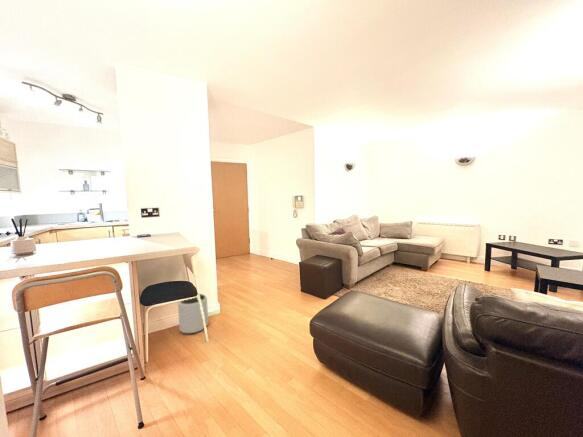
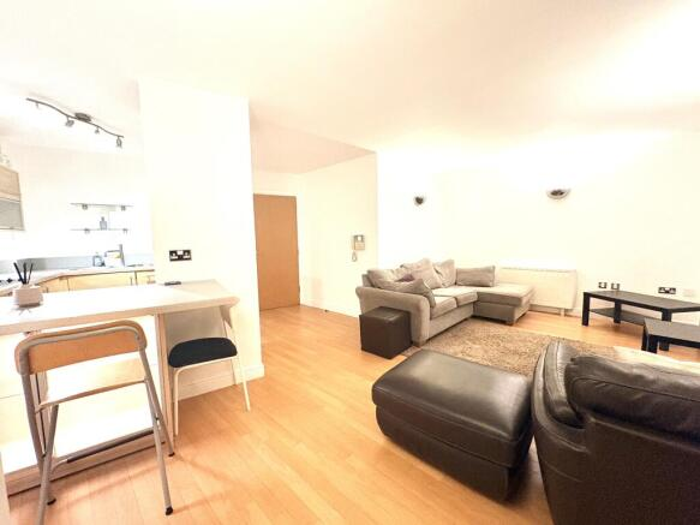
- plant pot [177,293,209,334]
